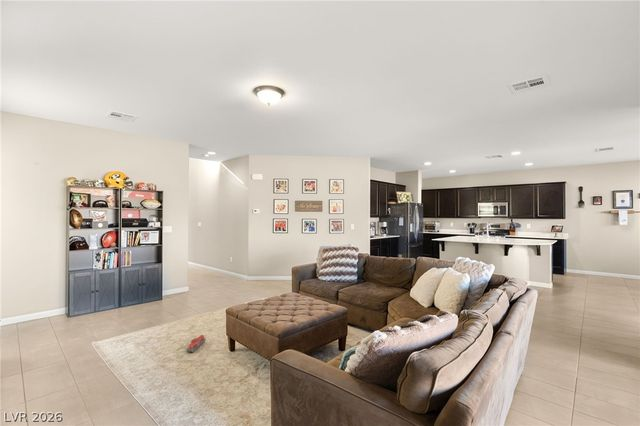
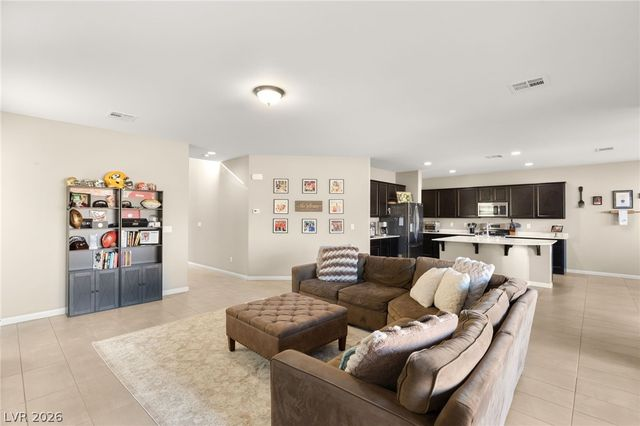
- toy train [186,334,207,353]
